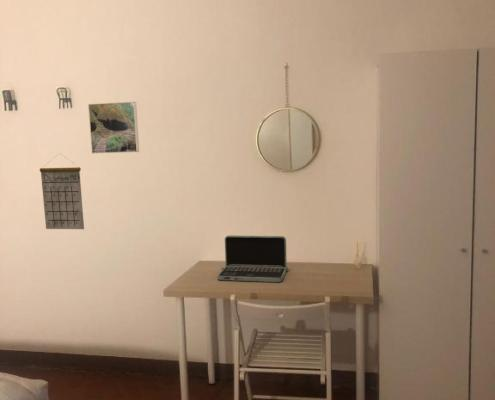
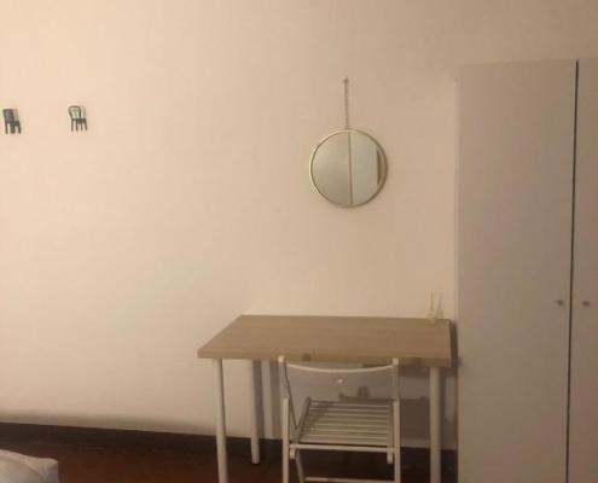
- laptop [217,234,289,283]
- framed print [87,101,140,154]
- calendar [39,153,85,230]
